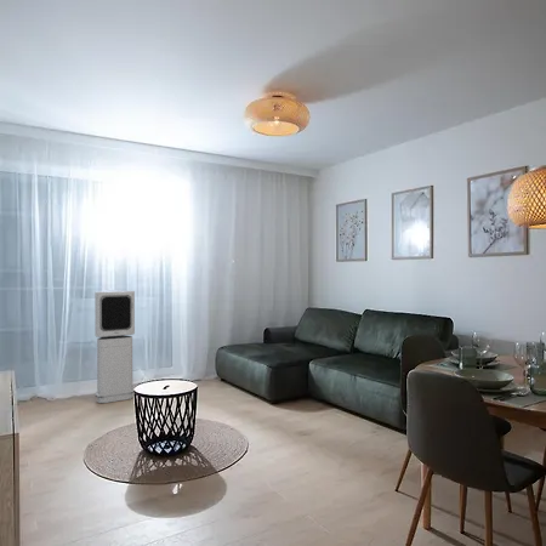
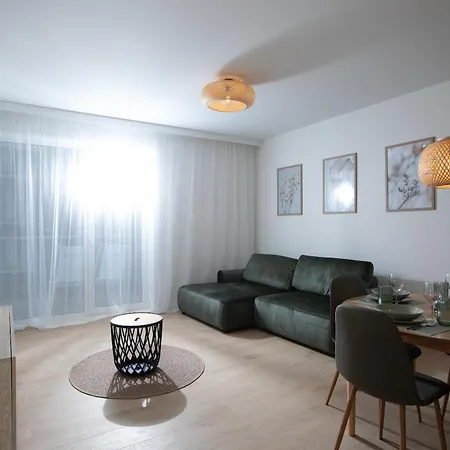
- air purifier [93,289,136,404]
